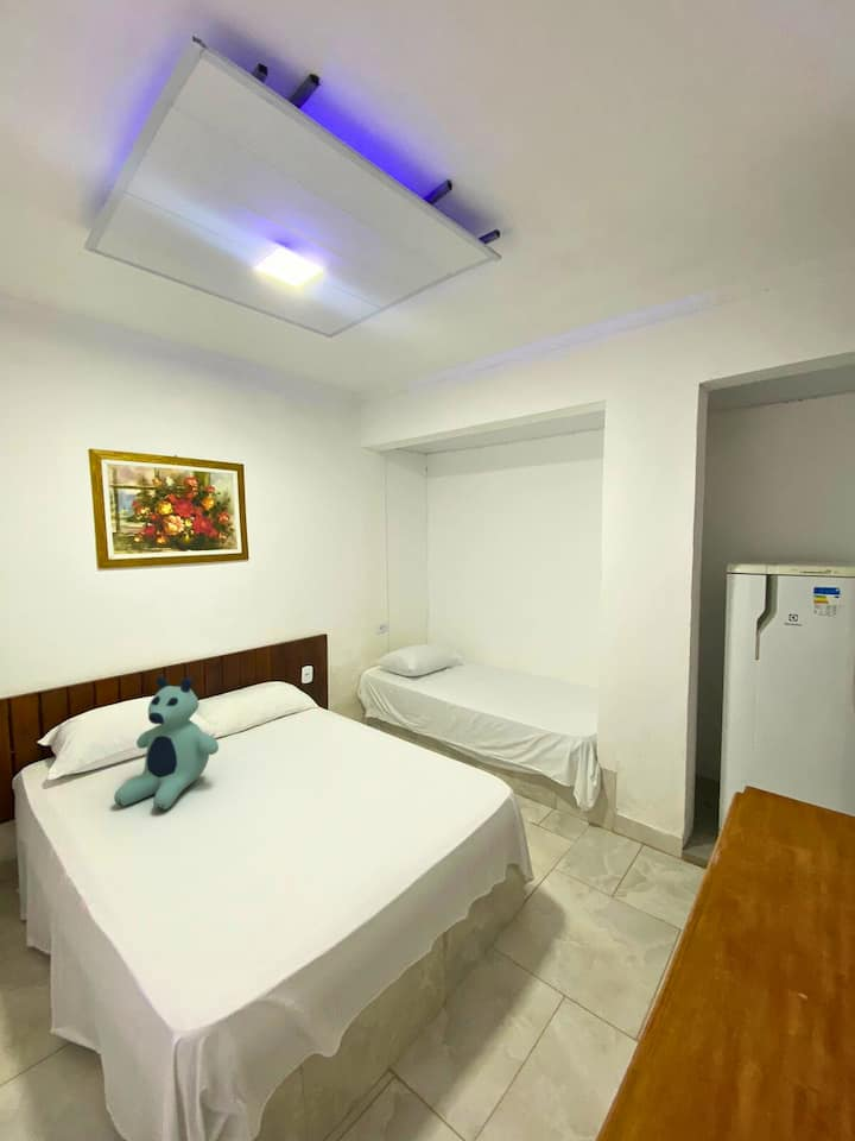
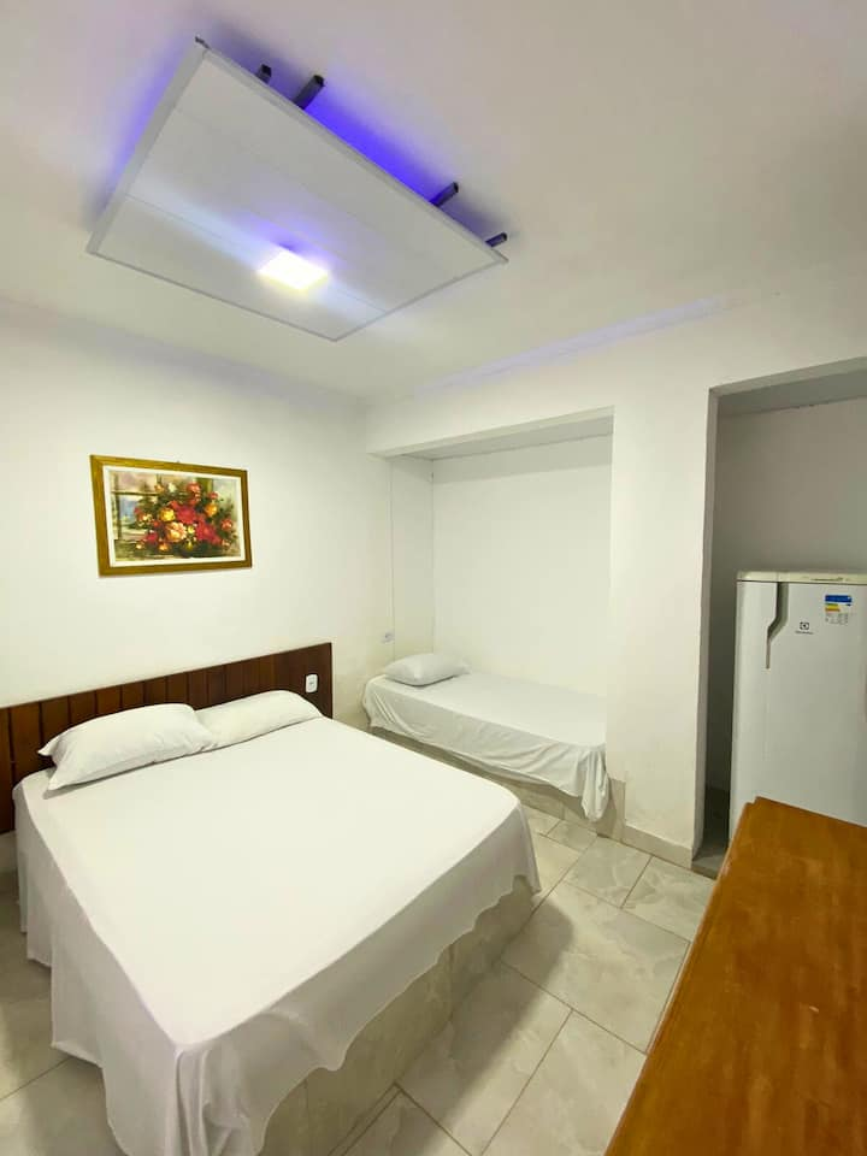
- bear [113,675,220,812]
